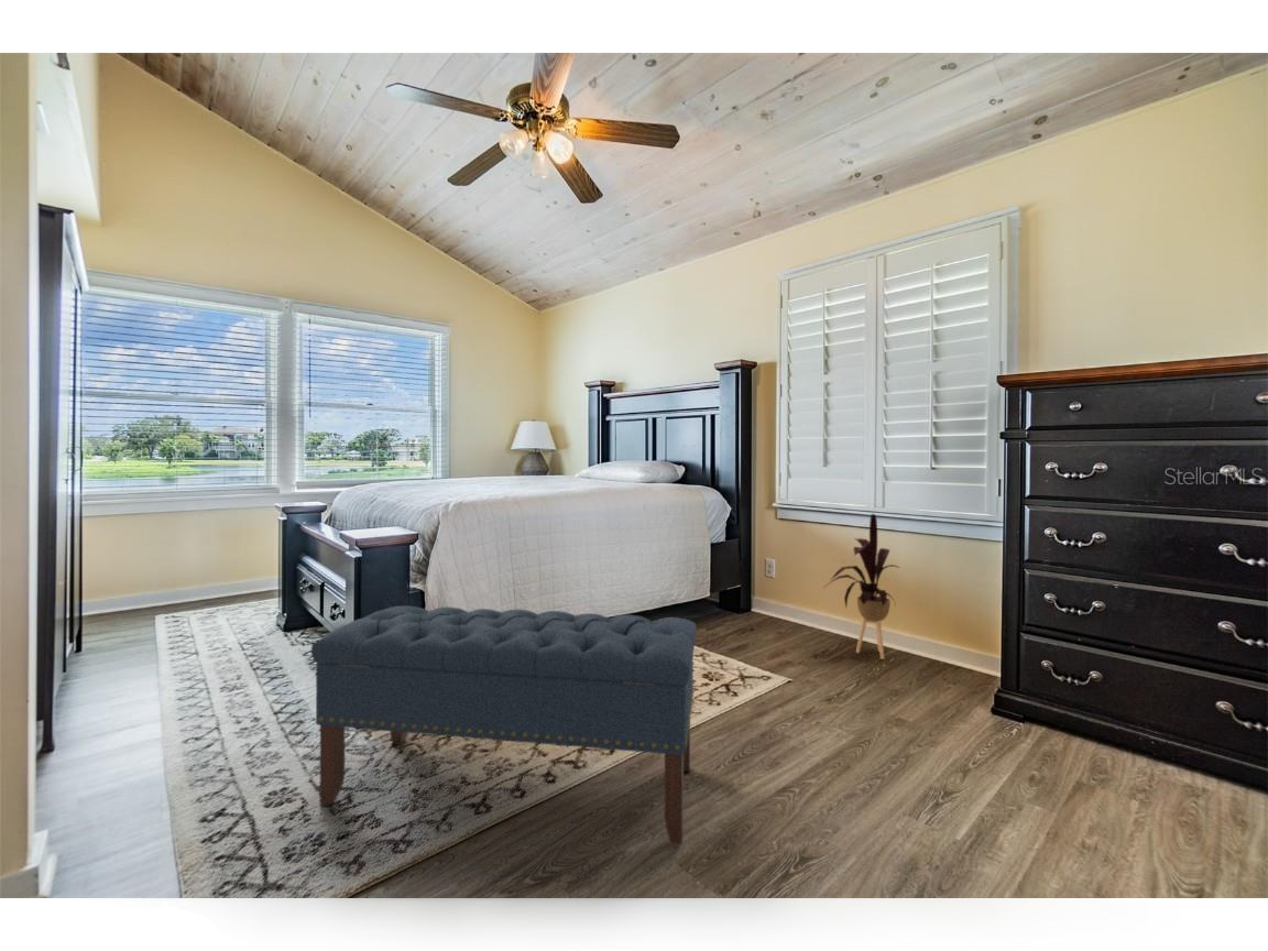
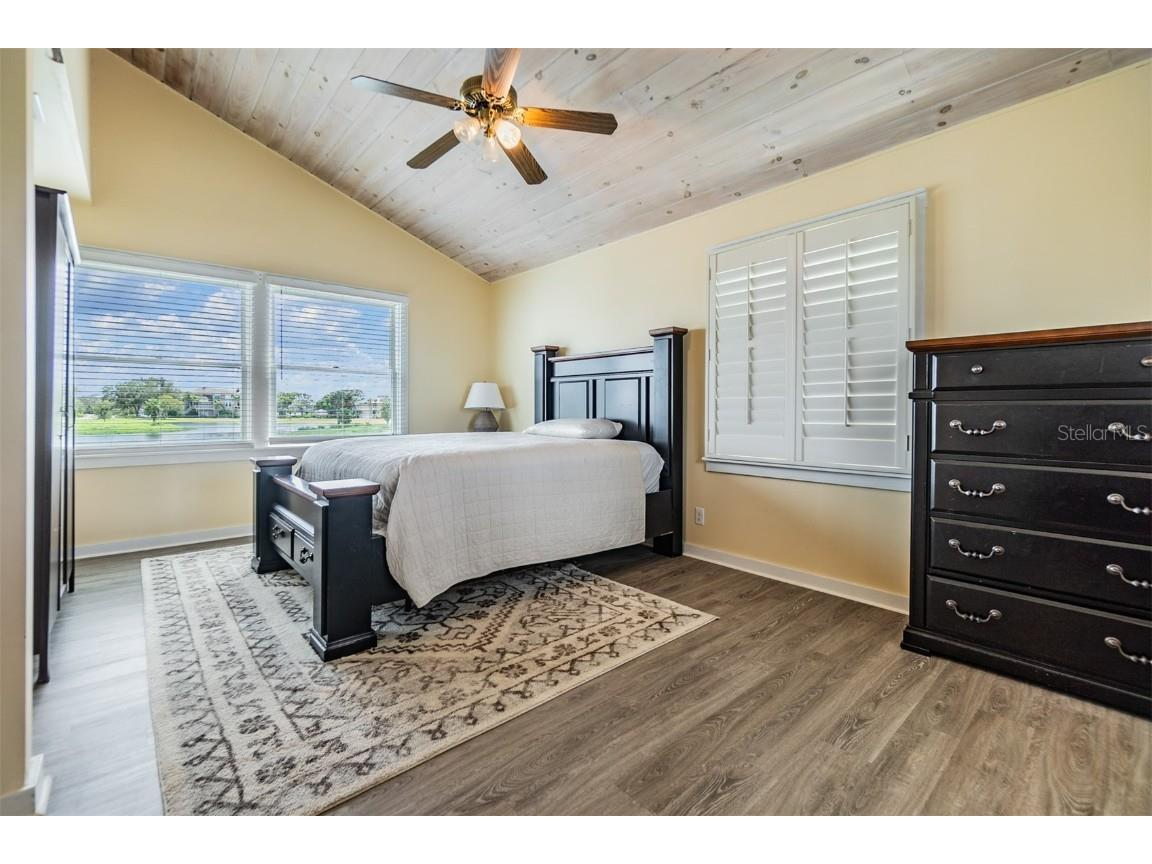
- bench [310,604,698,845]
- house plant [822,513,901,660]
